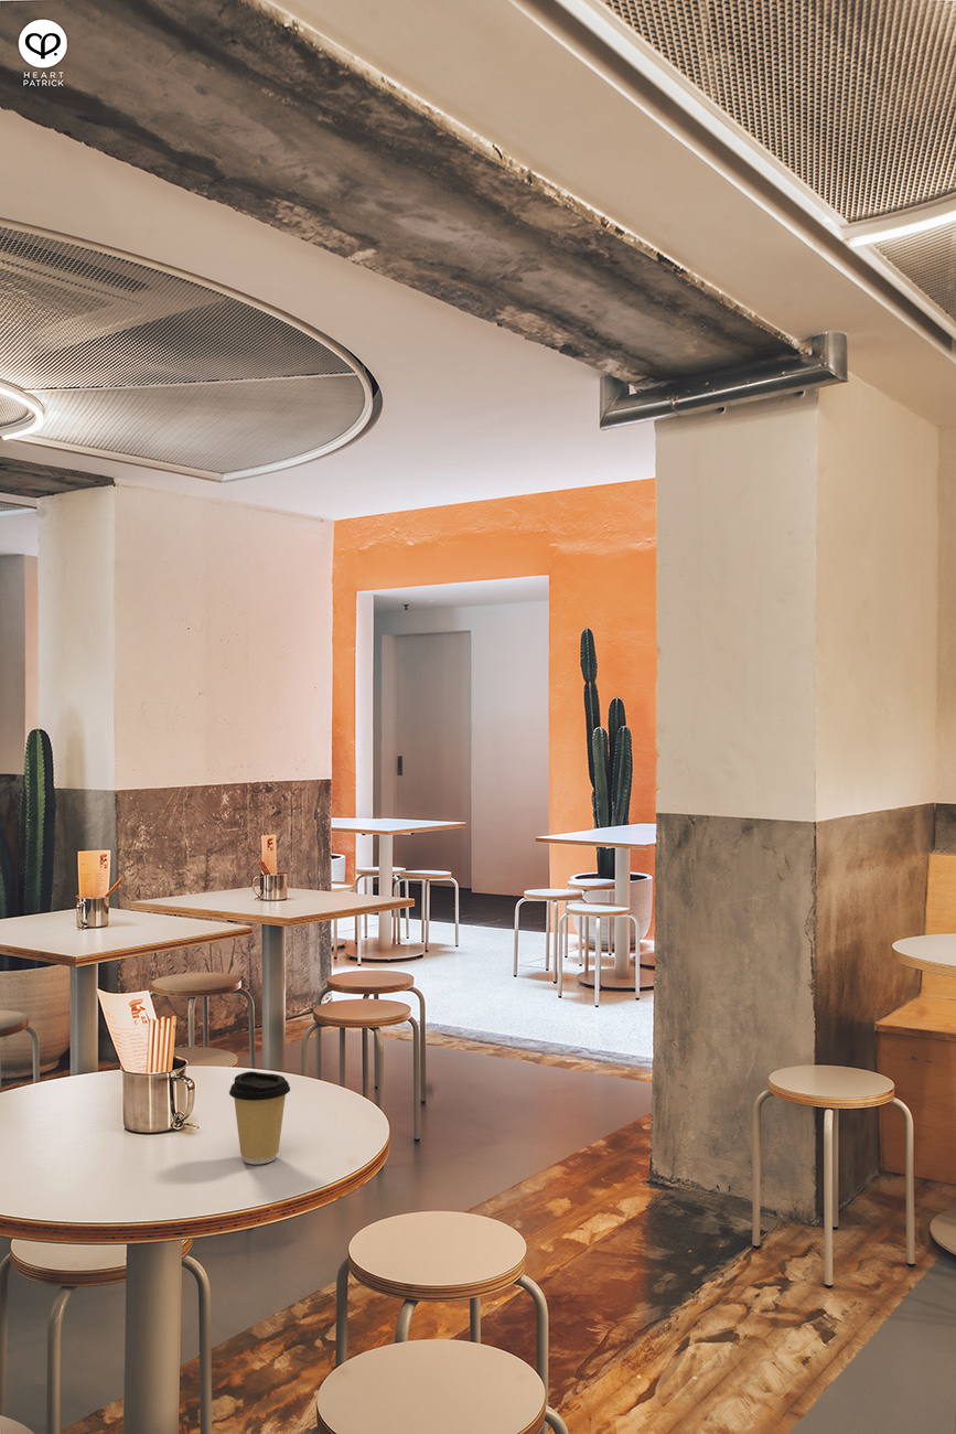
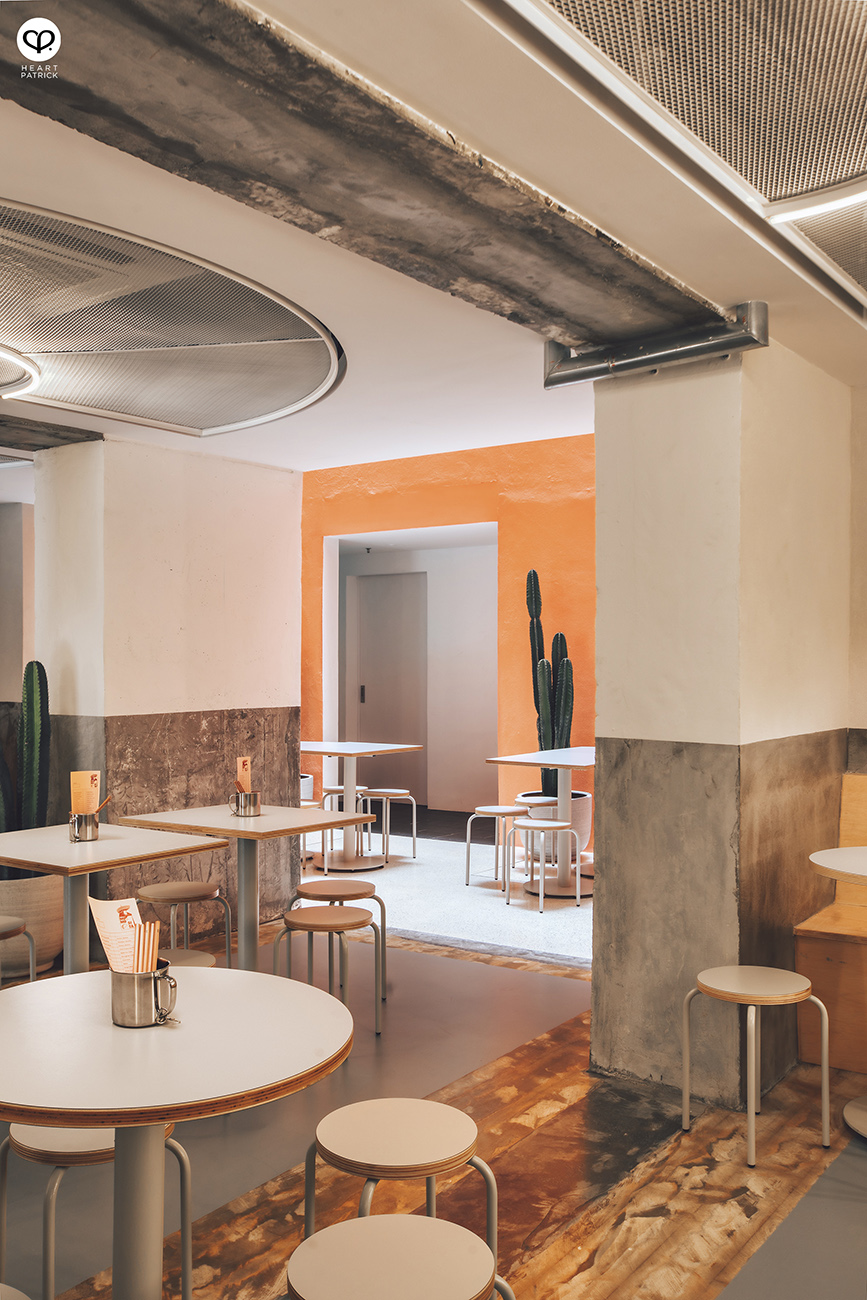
- coffee cup [228,1070,291,1165]
